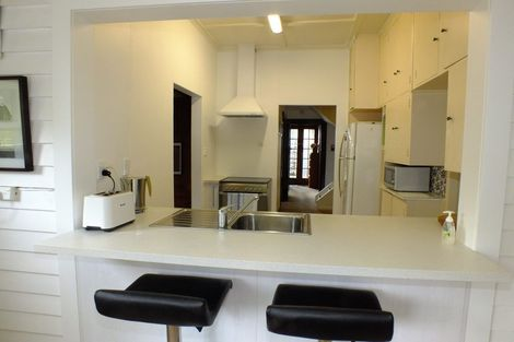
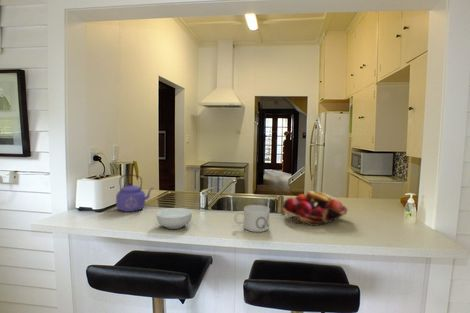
+ fruit basket [281,190,349,227]
+ cereal bowl [156,207,193,230]
+ mug [233,204,271,233]
+ kettle [115,174,154,213]
